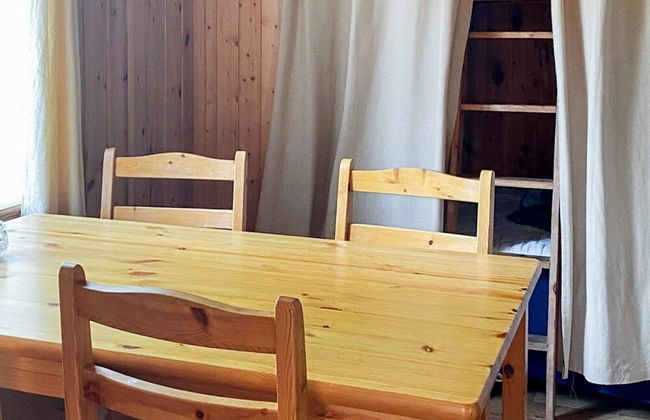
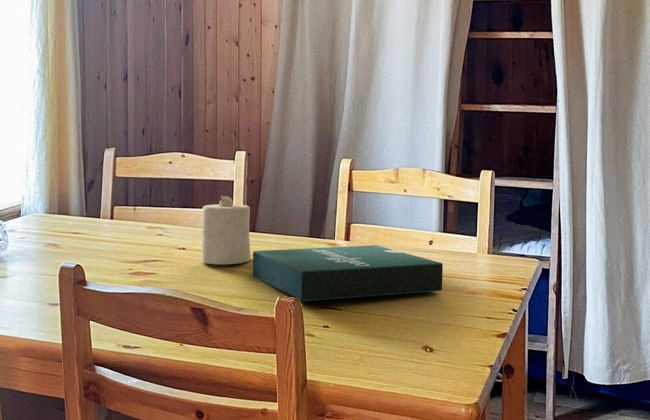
+ pizza box [252,244,444,302]
+ candle [201,195,252,265]
